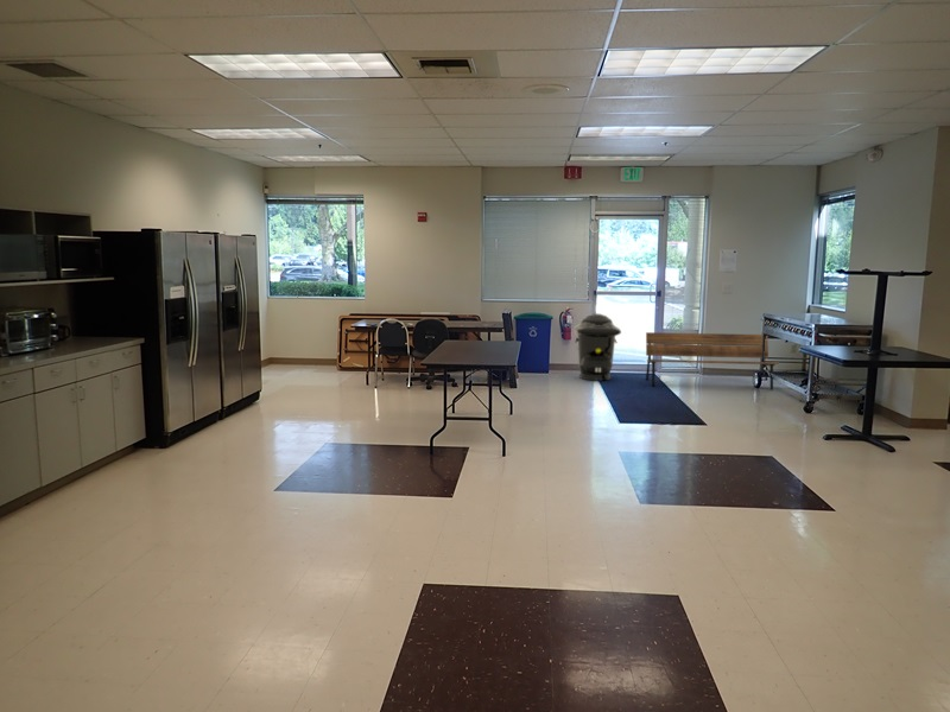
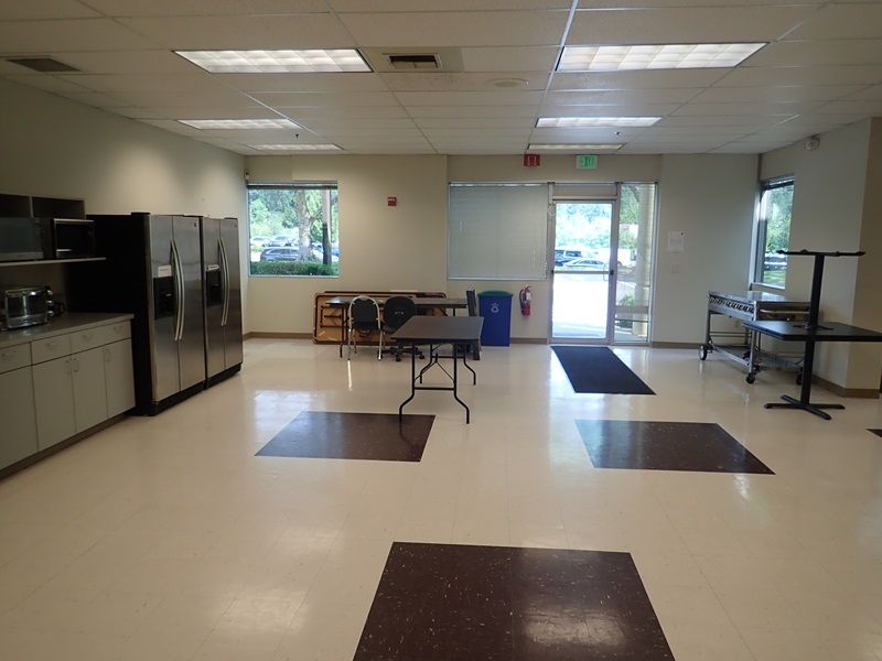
- bench [645,331,780,390]
- trash can [572,312,622,382]
